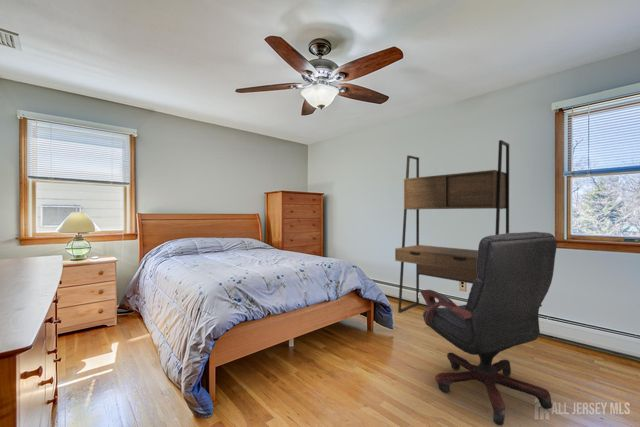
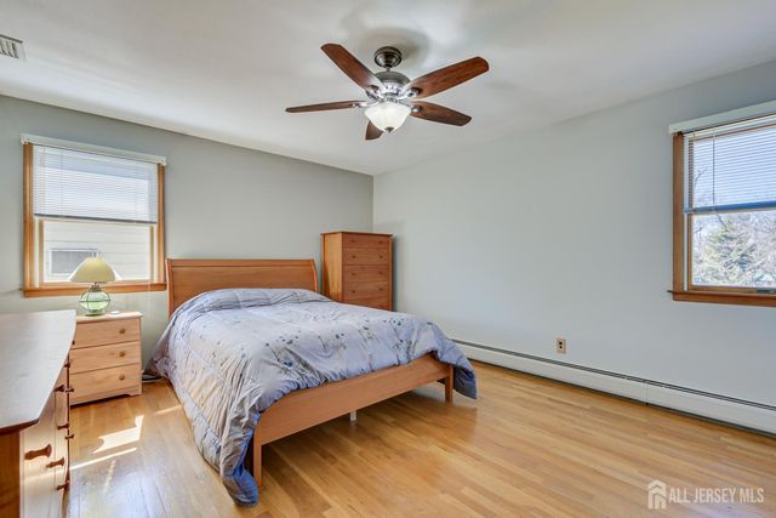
- office chair [420,231,558,426]
- desk [394,139,510,313]
